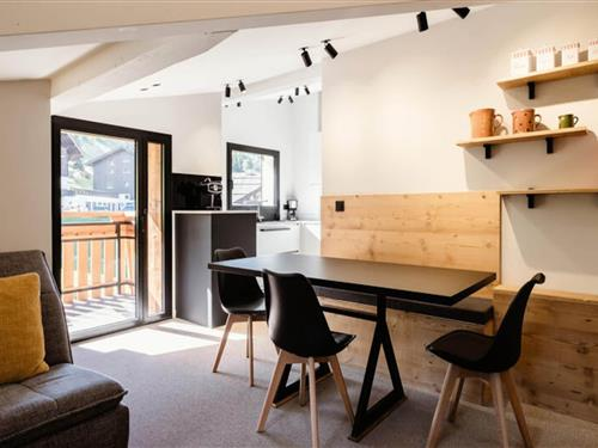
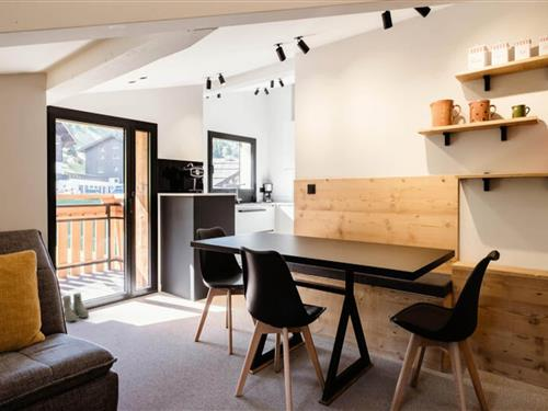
+ boots [61,292,90,322]
